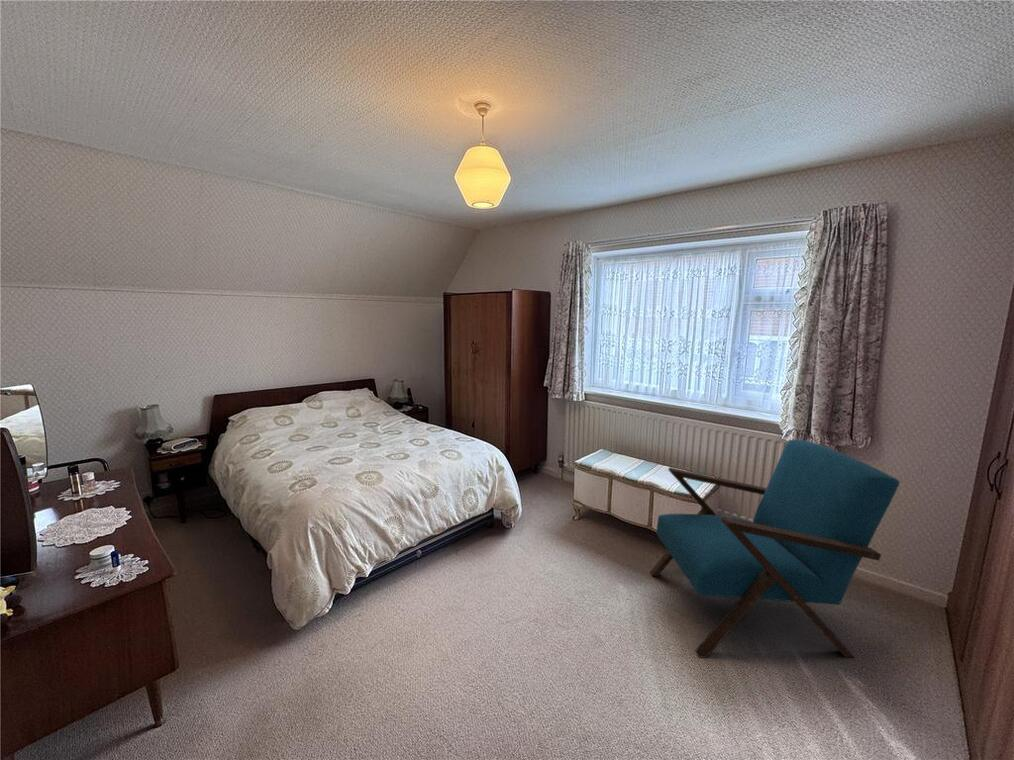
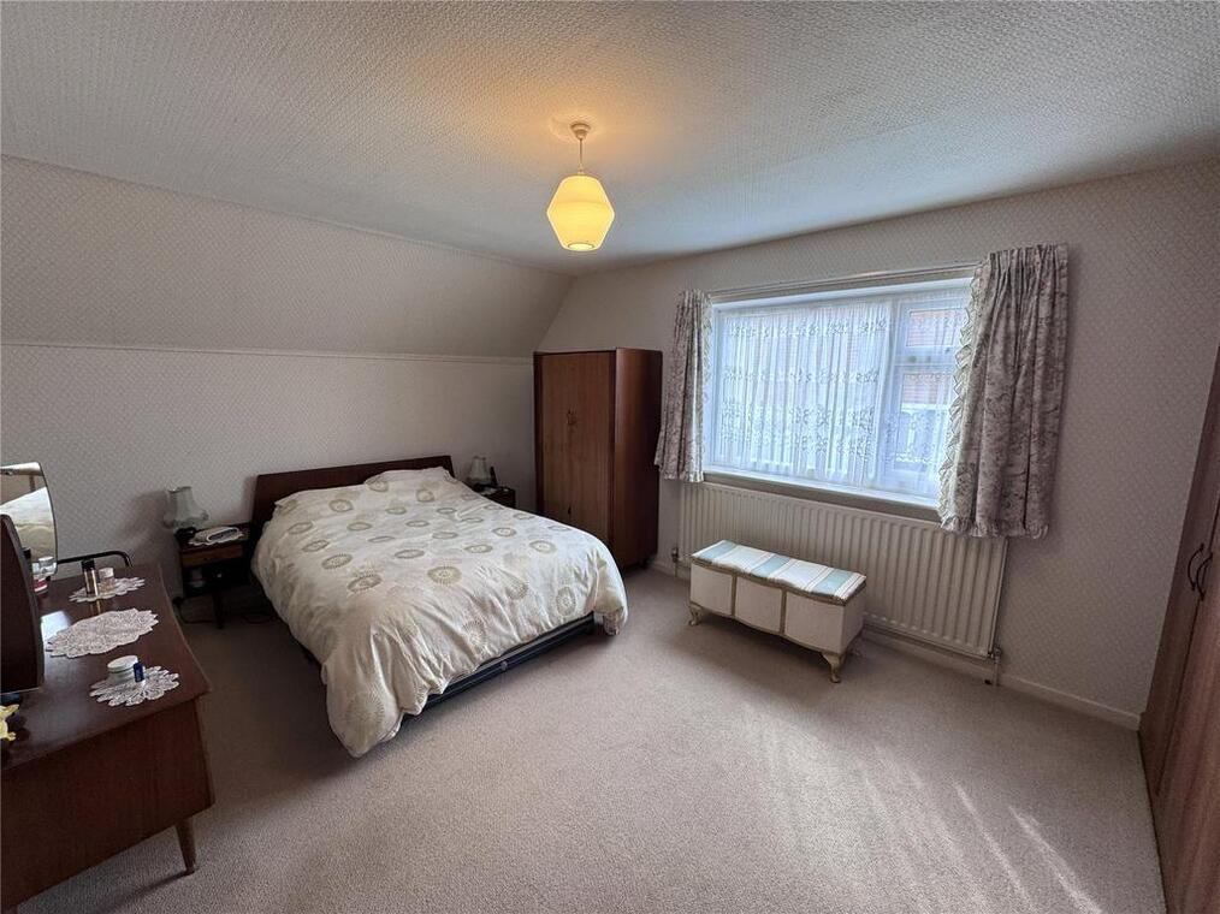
- armchair [649,439,900,659]
